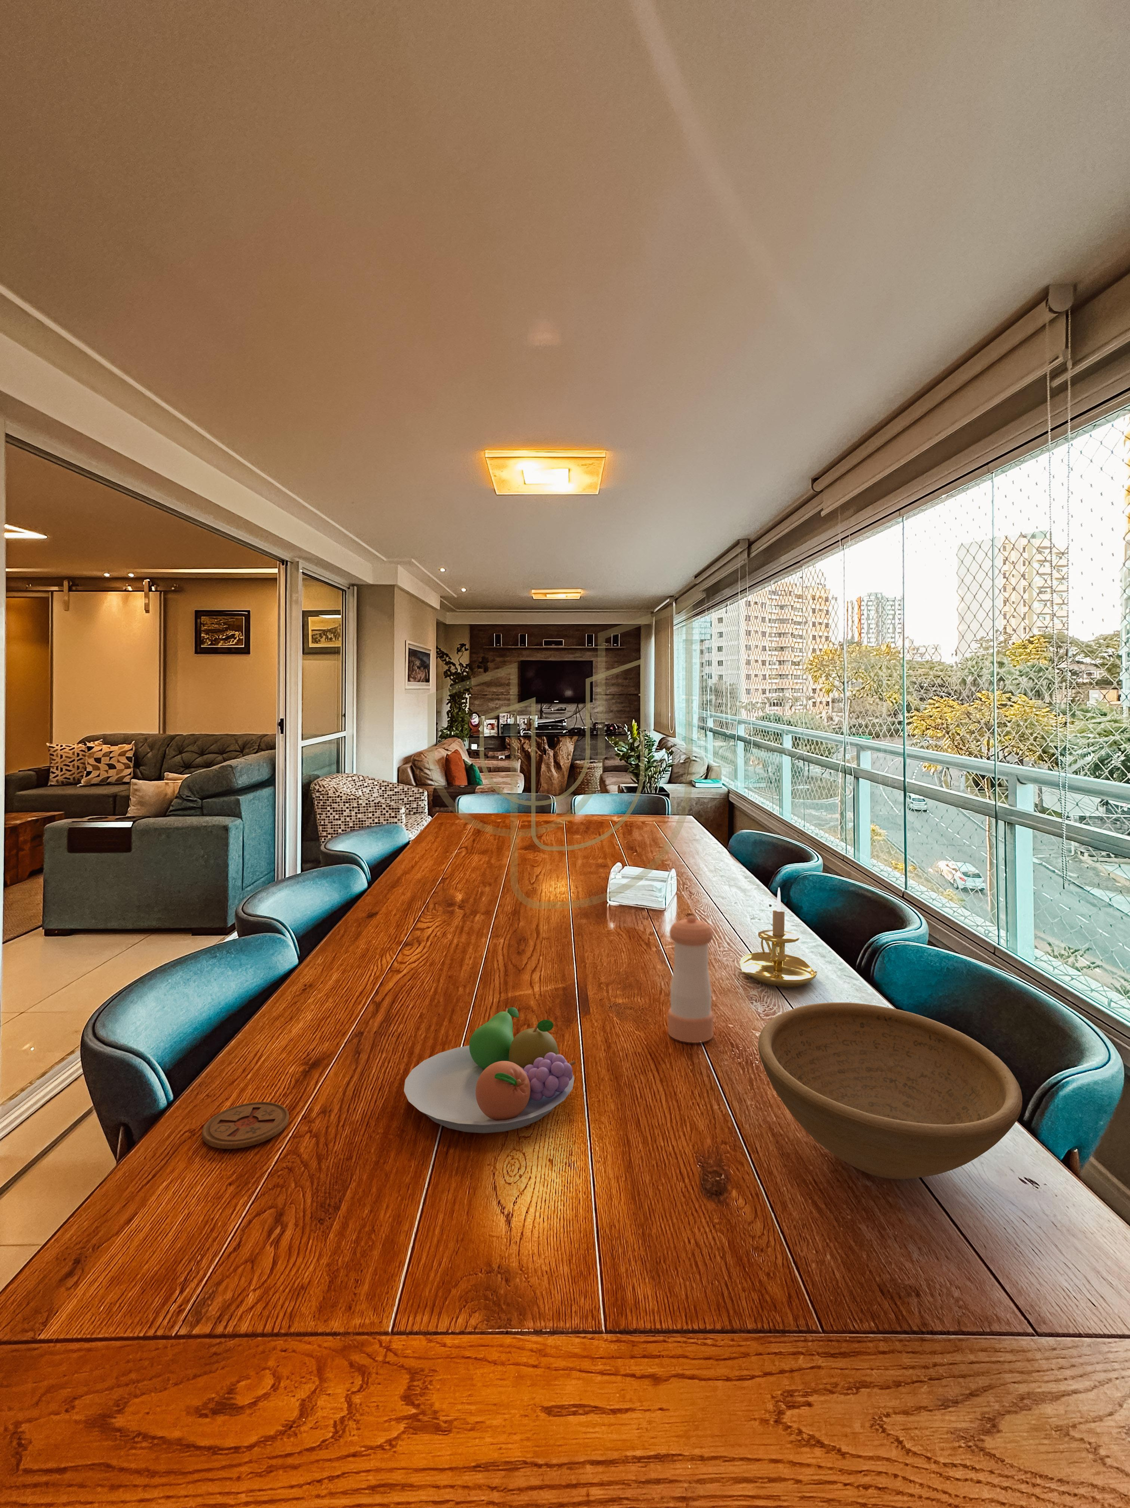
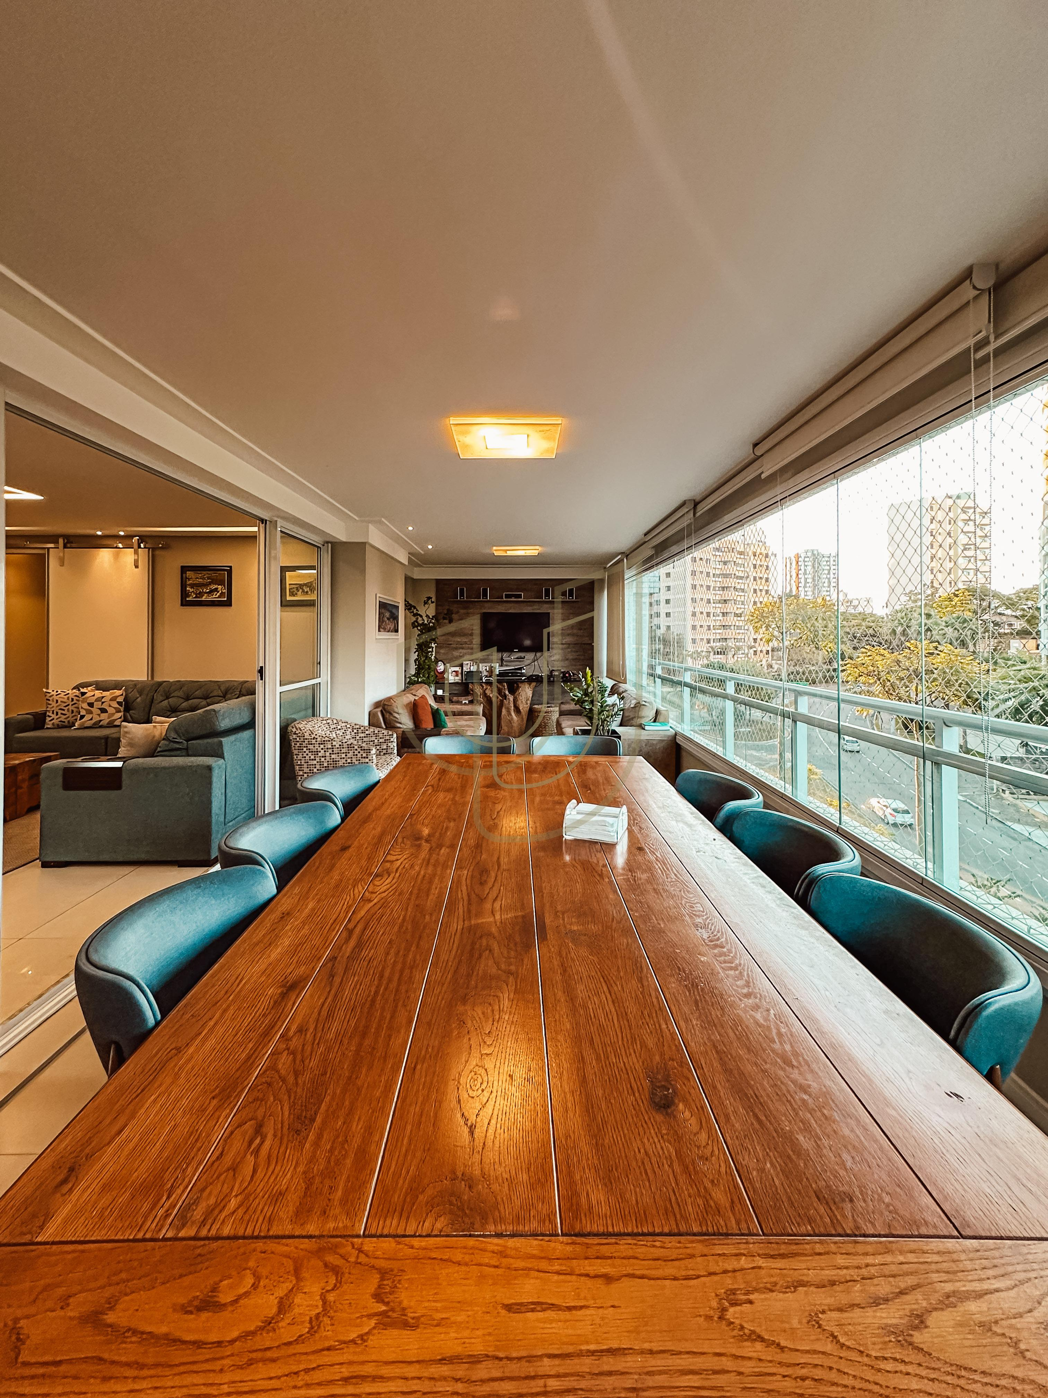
- coaster [202,1102,290,1149]
- candle holder [739,887,818,988]
- fruit bowl [404,1007,576,1134]
- pepper shaker [668,915,713,1043]
- bowl [758,1002,1023,1179]
